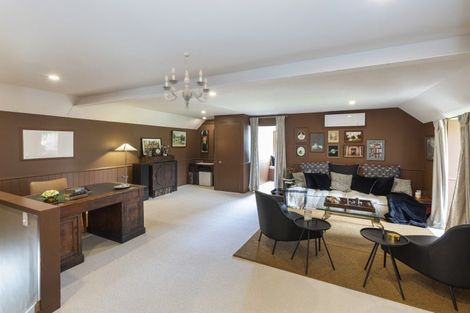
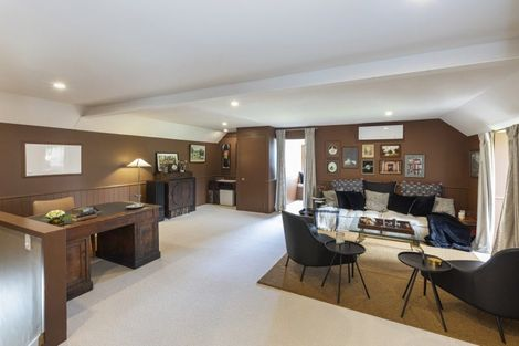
- chandelier [162,51,210,111]
